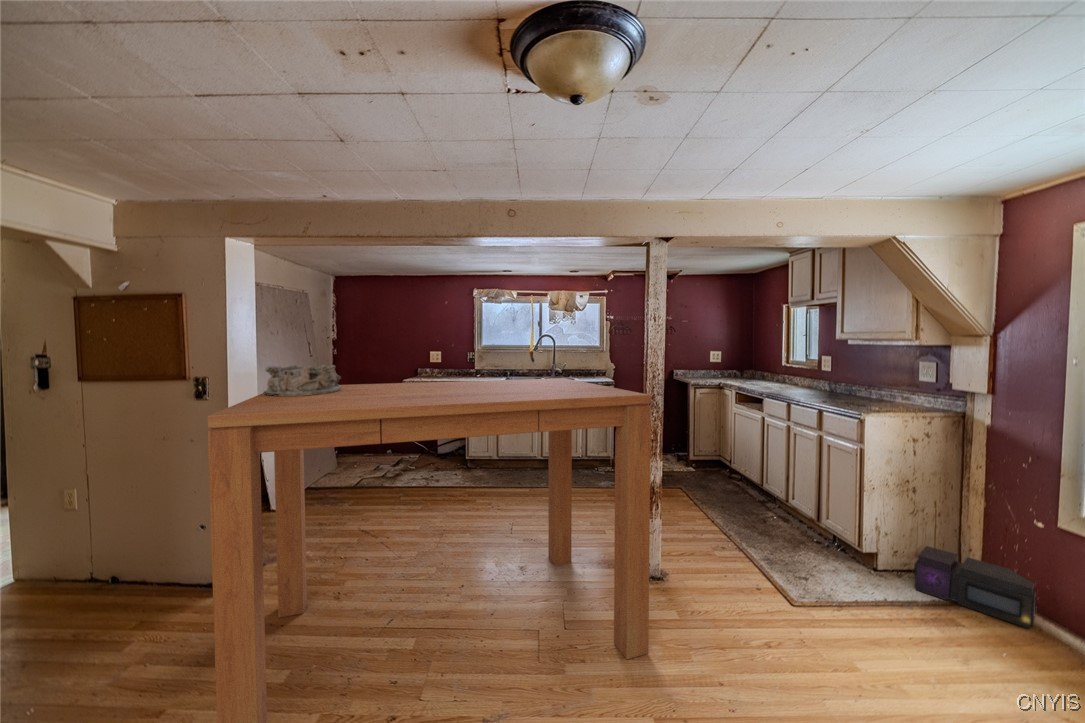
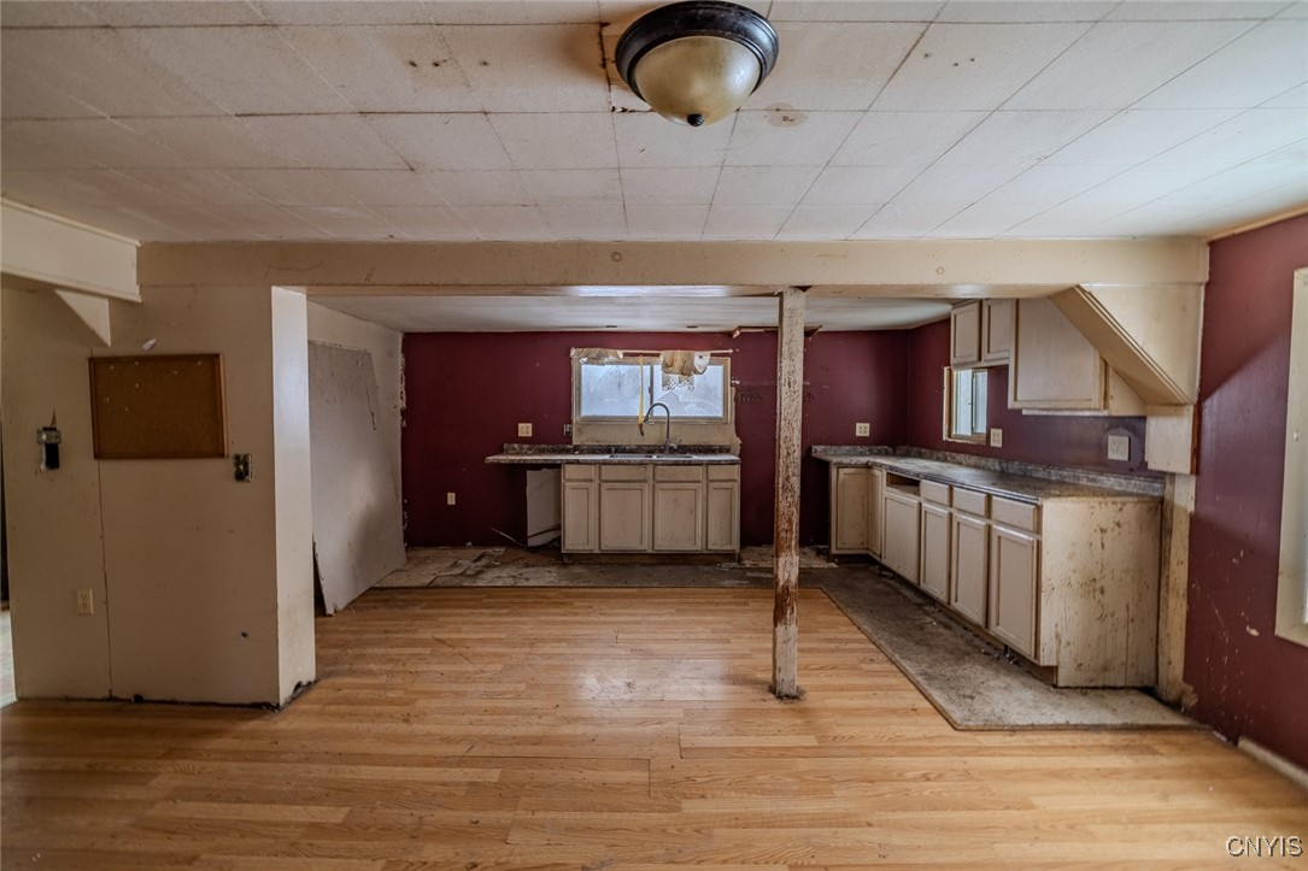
- air purifier [913,545,1037,630]
- dining table [207,377,652,723]
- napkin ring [263,364,342,396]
